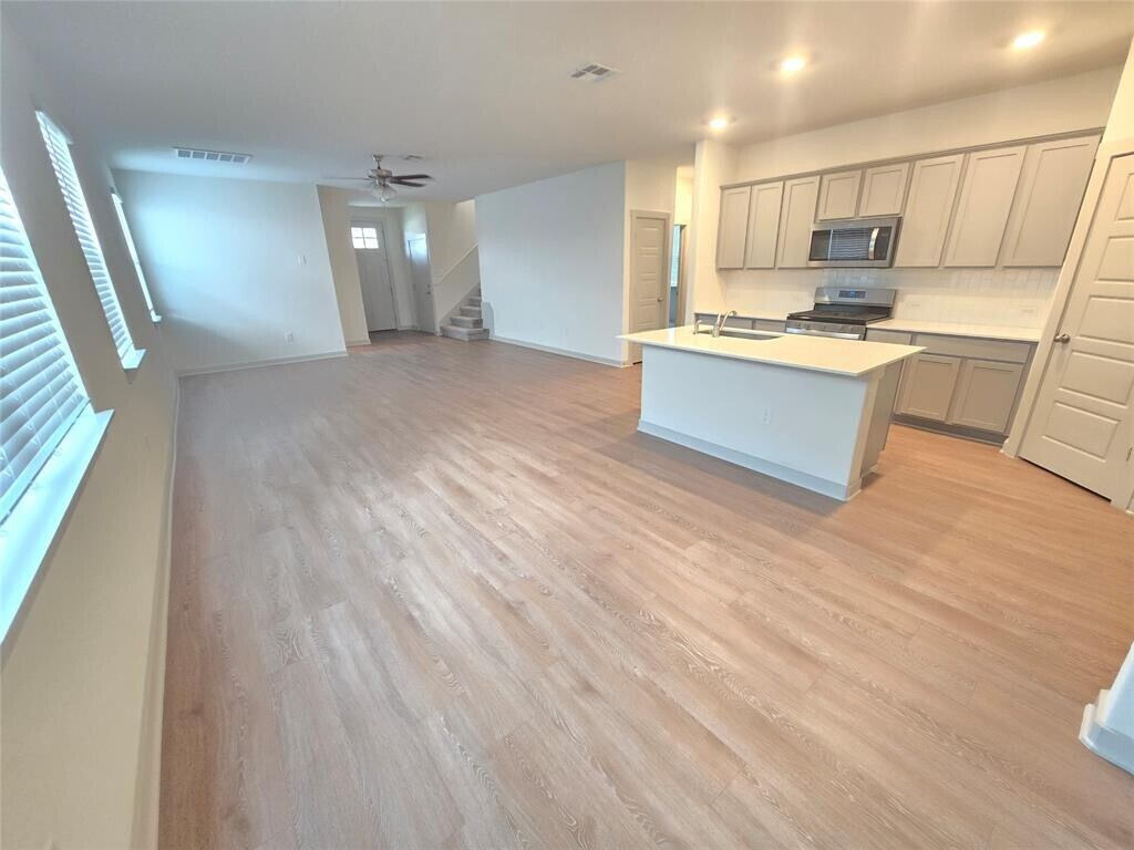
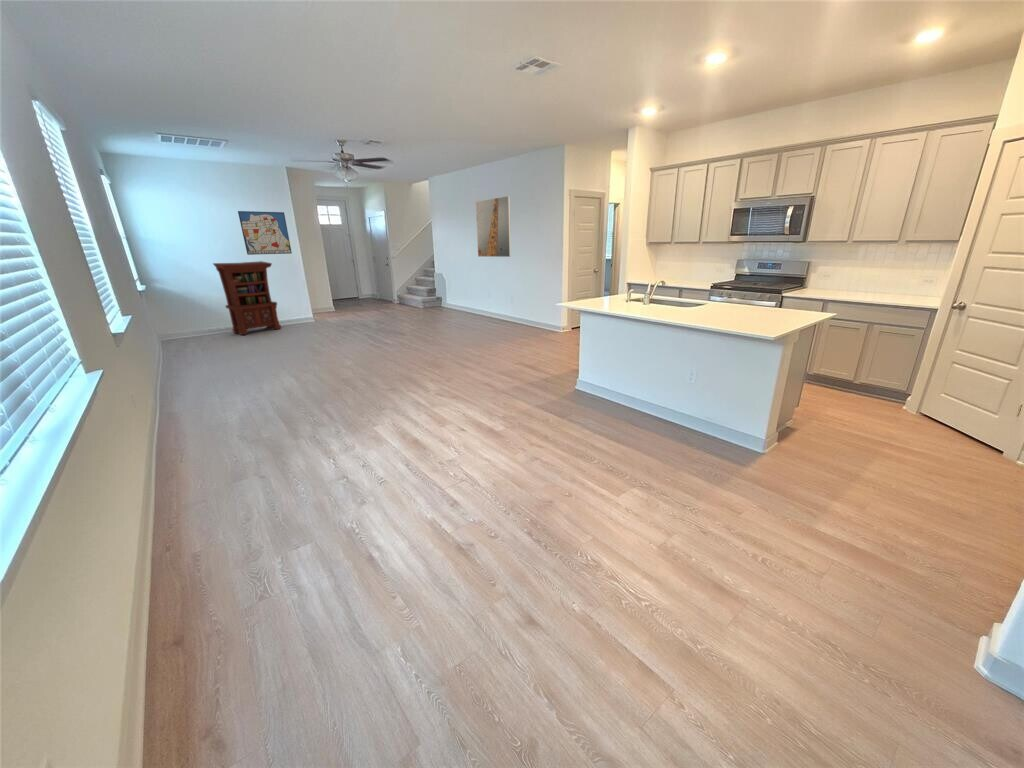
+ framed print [475,195,512,258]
+ lectern [212,260,282,336]
+ wall art [237,210,293,256]
